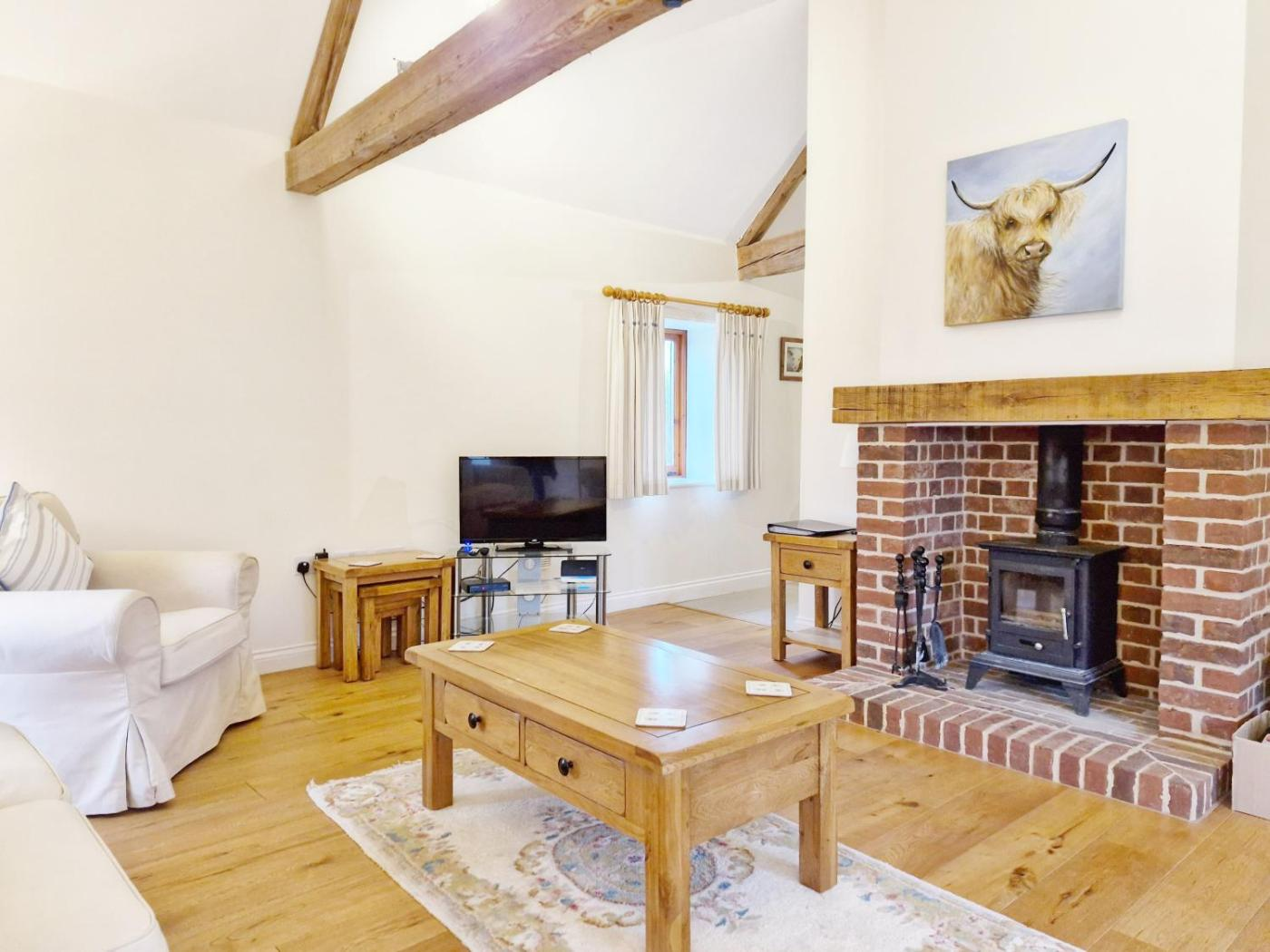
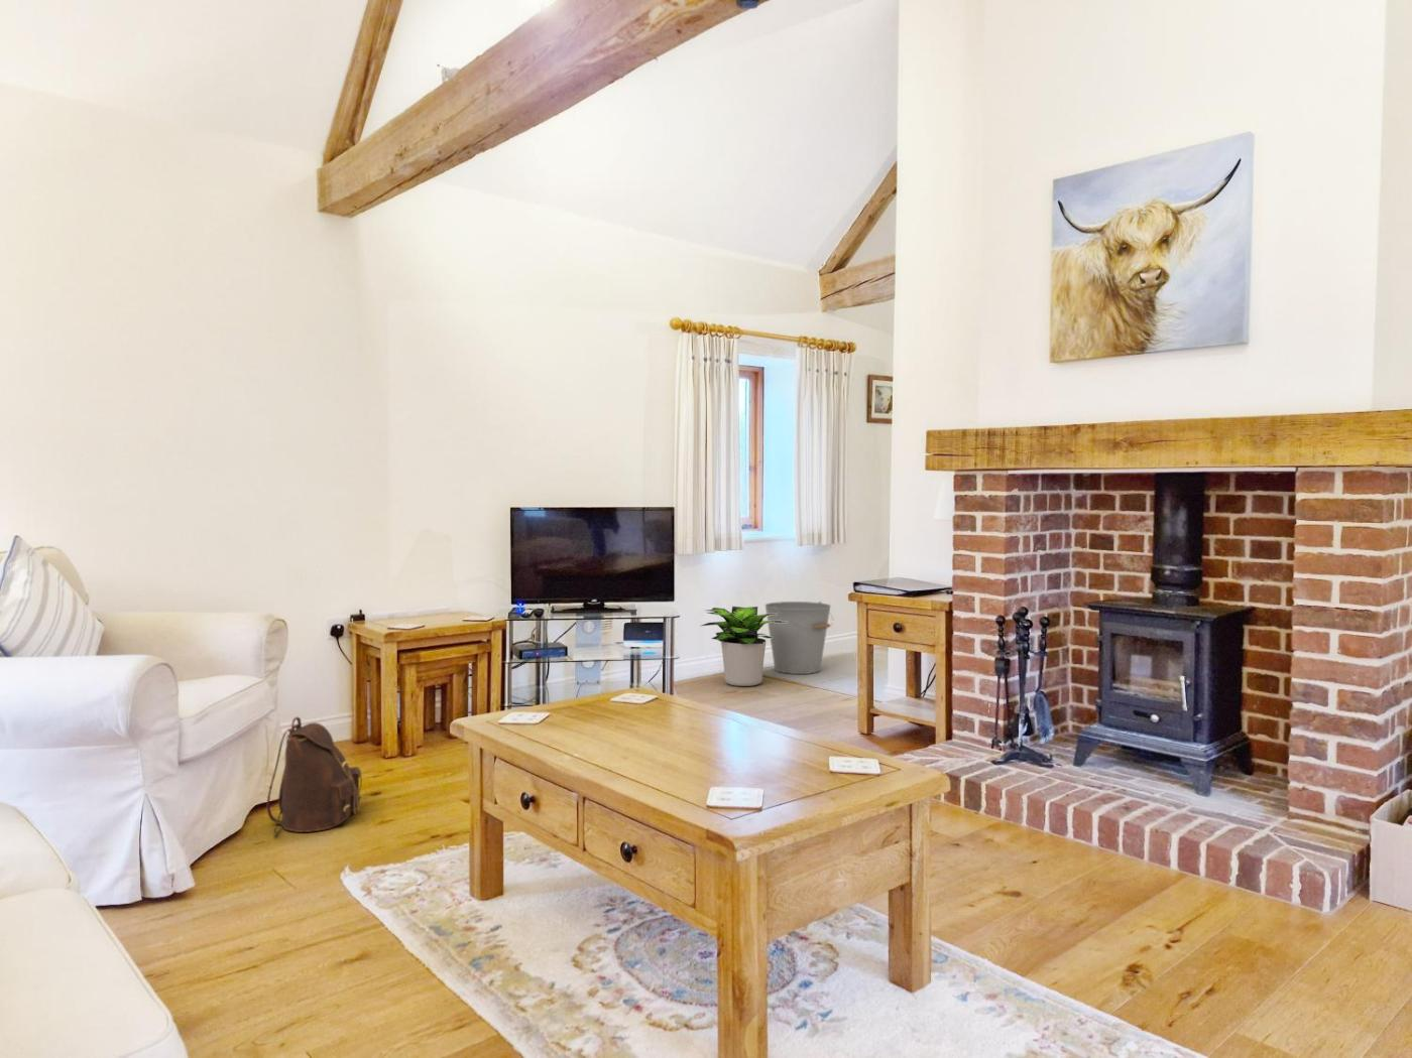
+ backpack [266,716,362,836]
+ potted plant [700,606,787,687]
+ bucket [765,600,834,675]
